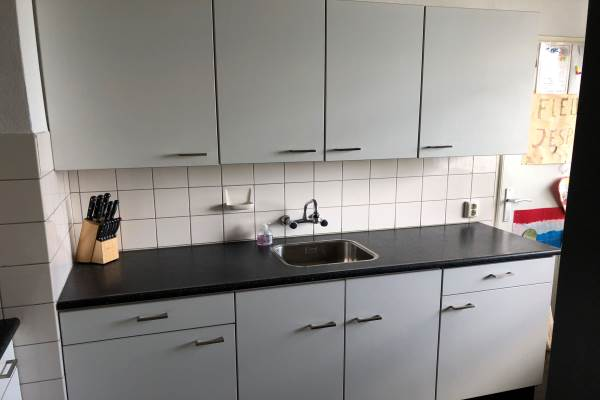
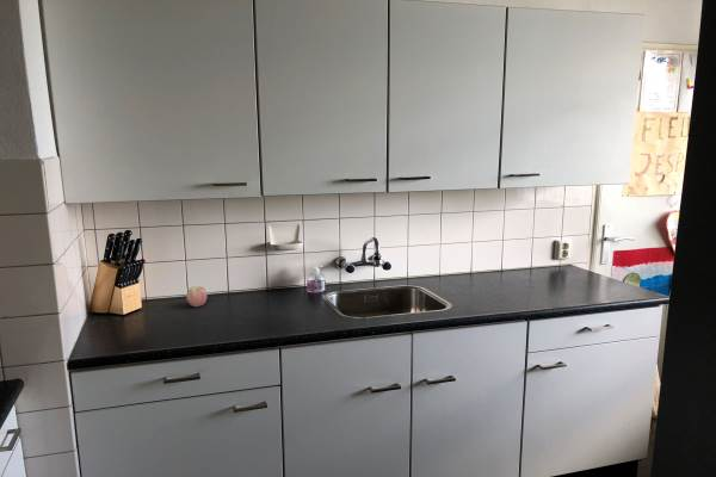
+ apple [185,285,208,308]
